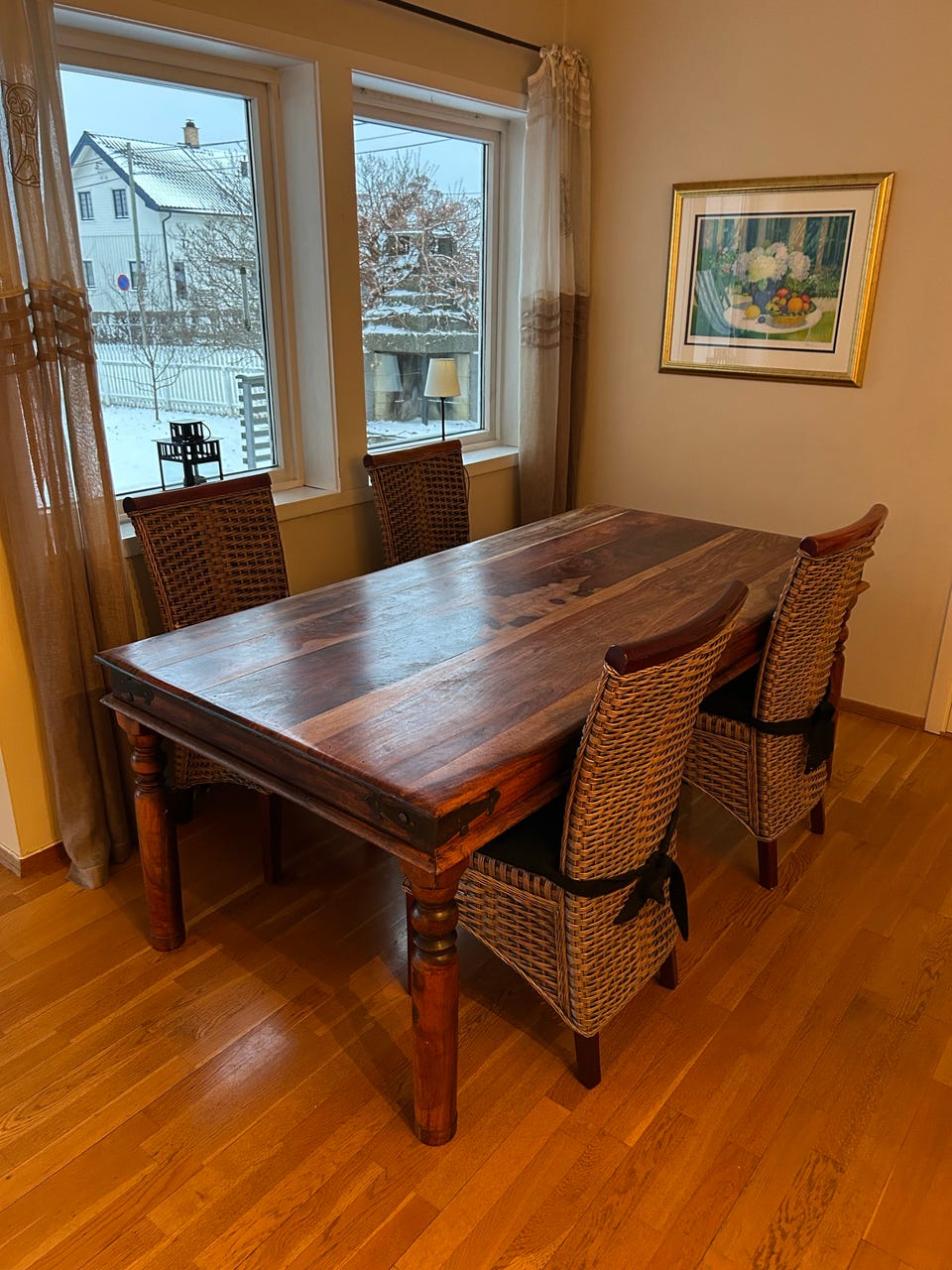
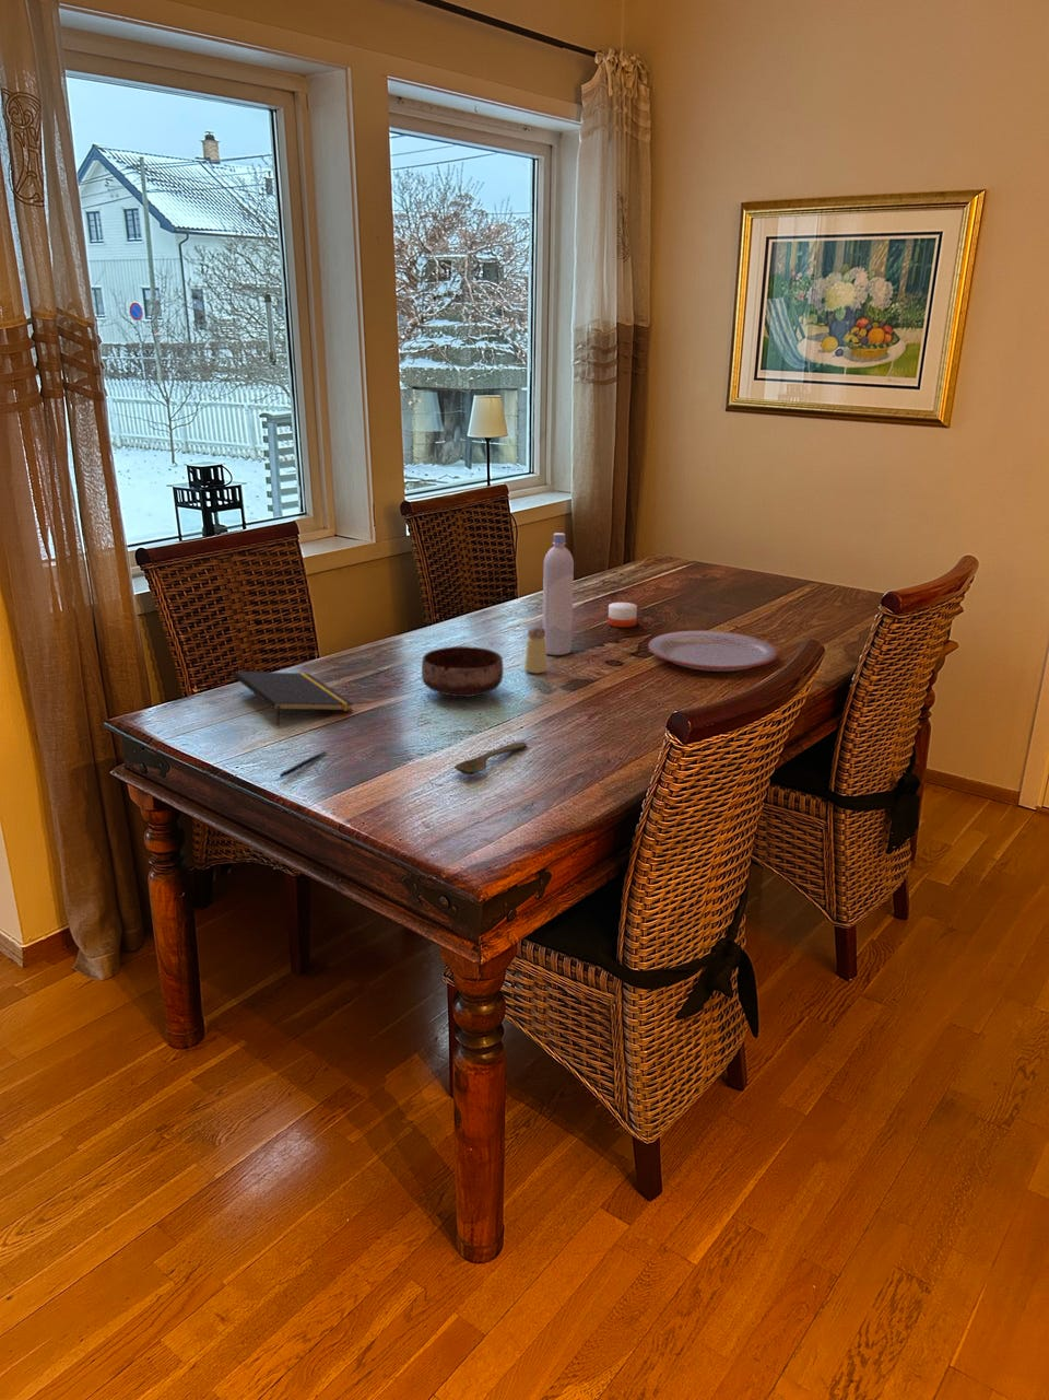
+ candle [607,592,638,629]
+ bottle [542,531,575,656]
+ notepad [232,670,355,728]
+ pen [279,751,327,778]
+ bowl [421,645,505,698]
+ saltshaker [523,626,549,675]
+ plate [647,631,779,672]
+ spoon [454,742,528,775]
